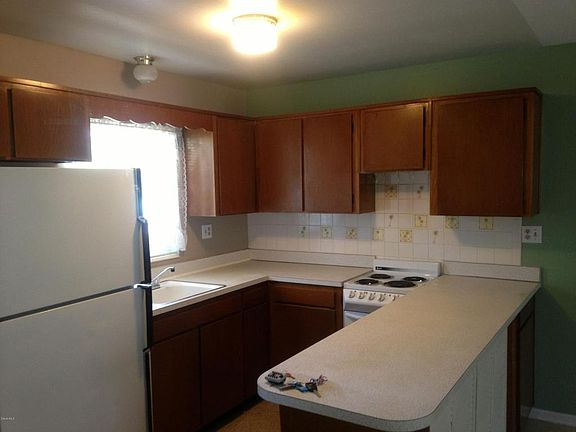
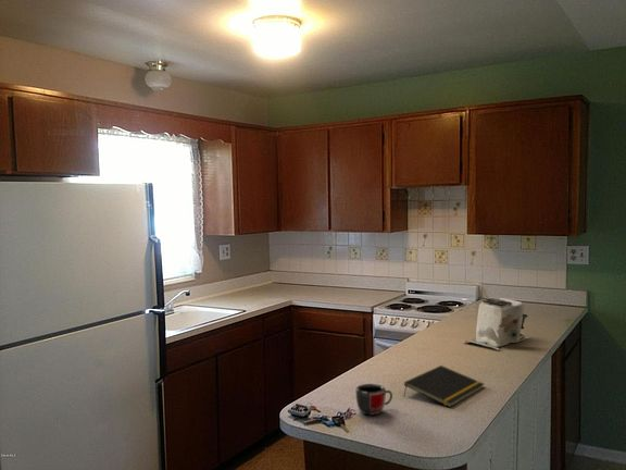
+ notepad [403,364,485,408]
+ mug [354,383,393,417]
+ coffee maker [462,297,530,350]
